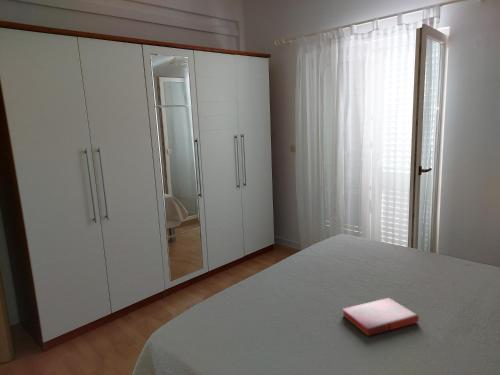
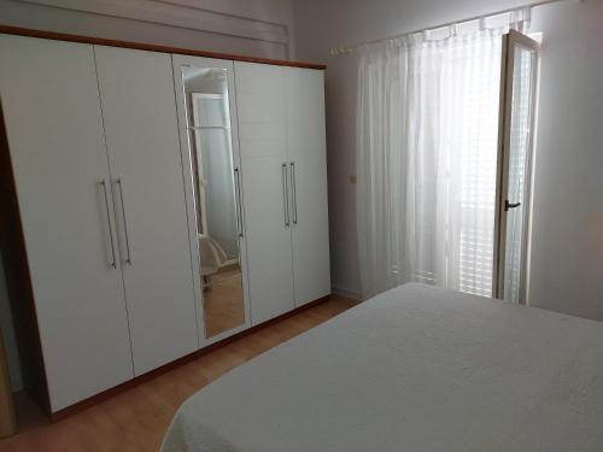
- hardback book [341,297,420,337]
